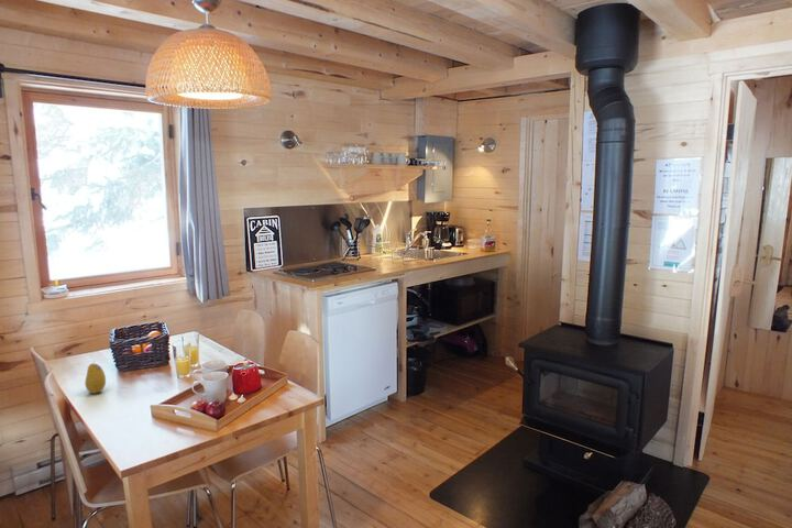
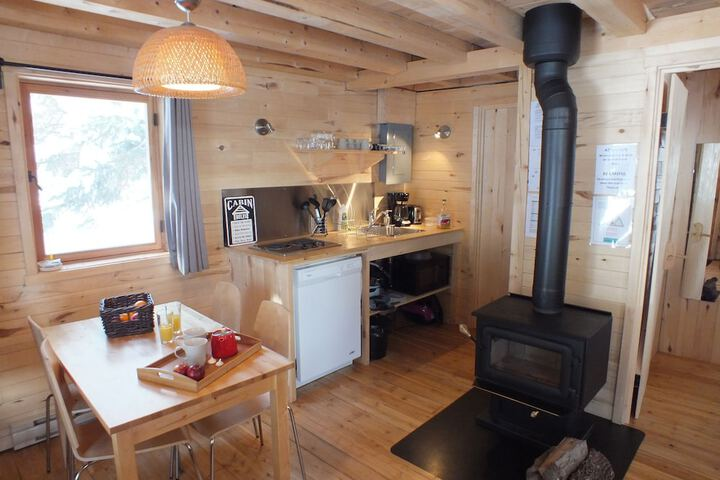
- fruit [84,362,107,395]
